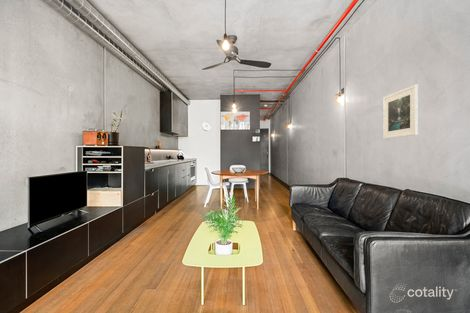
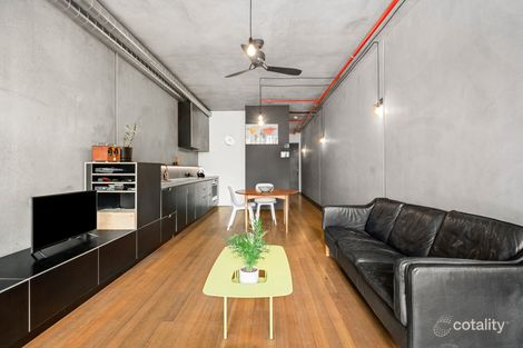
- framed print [382,84,419,140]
